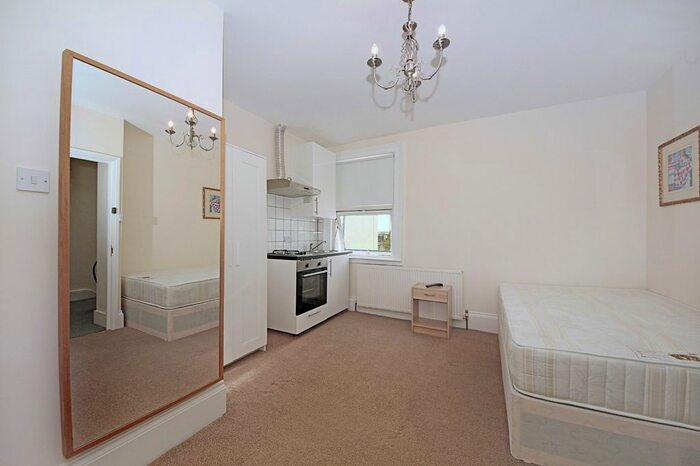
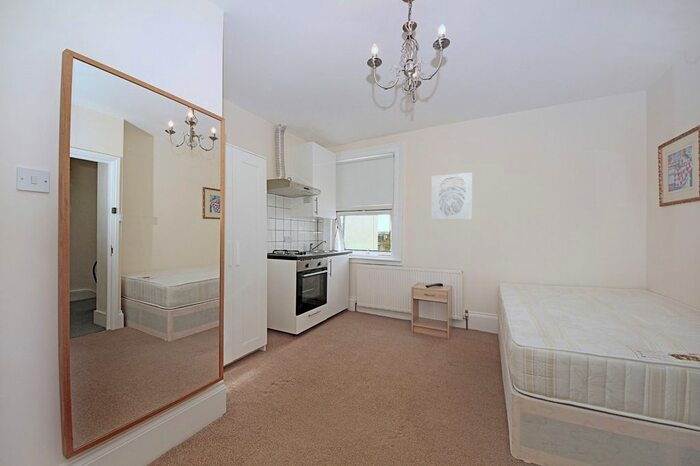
+ wall art [430,171,473,221]
